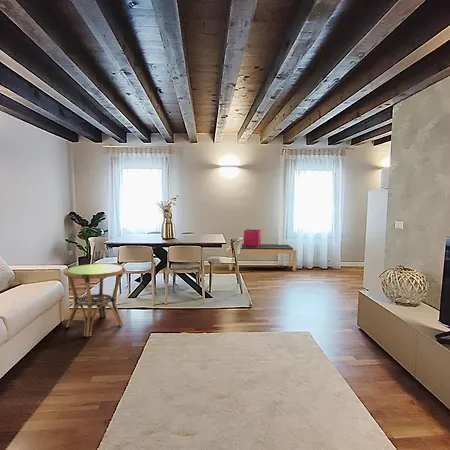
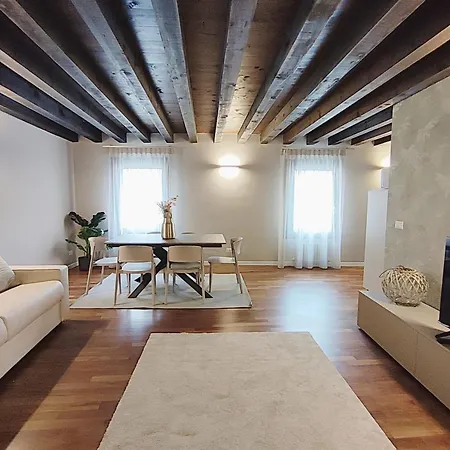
- storage bin [243,228,262,247]
- bench [227,243,297,272]
- side table [63,263,126,337]
